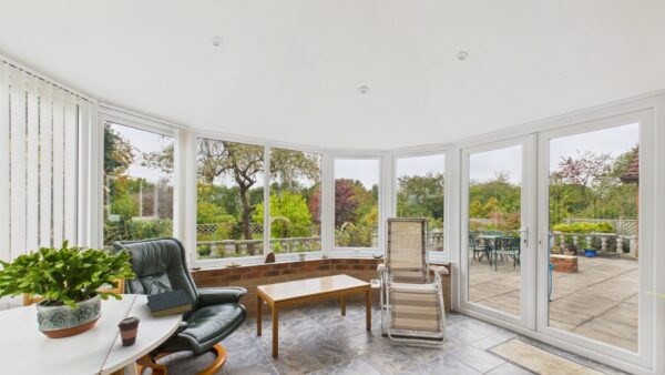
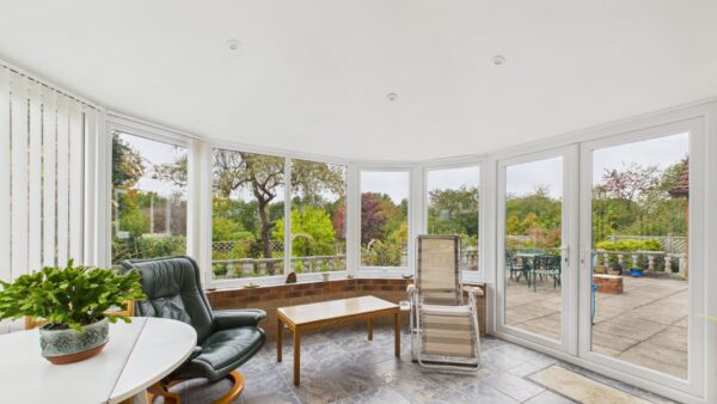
- coffee cup [116,316,142,347]
- hardback book [145,287,194,318]
